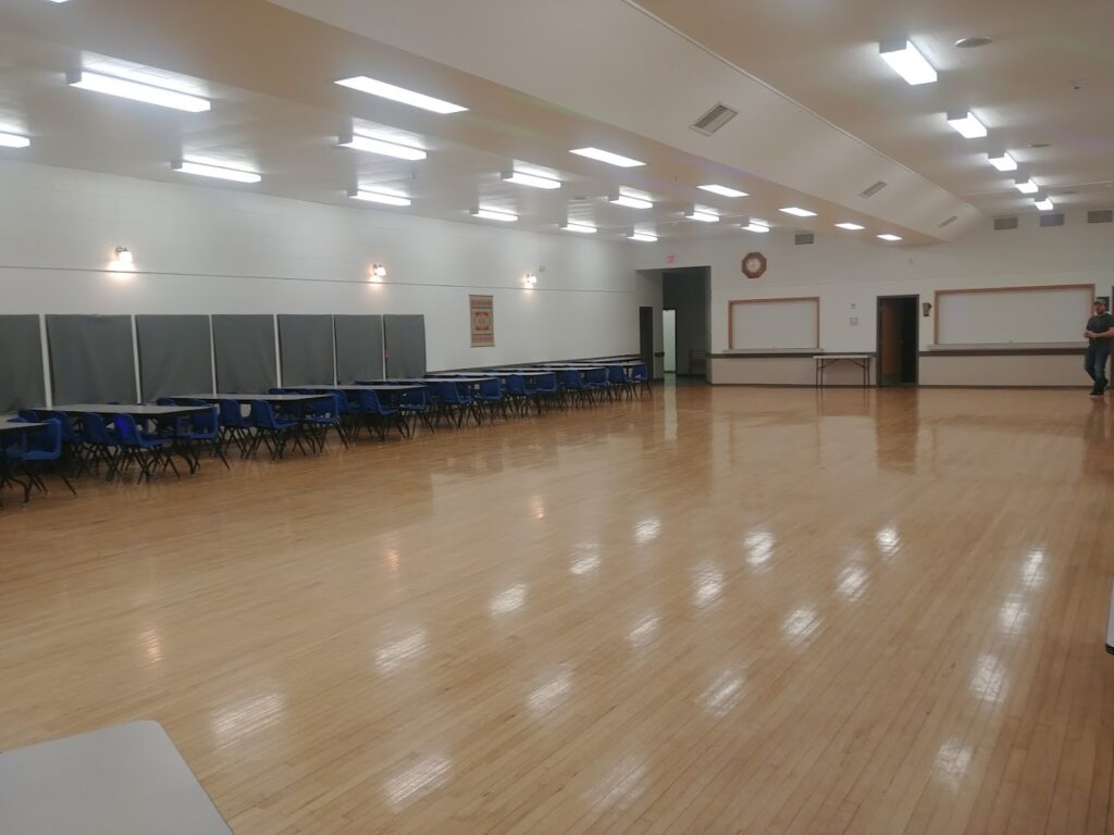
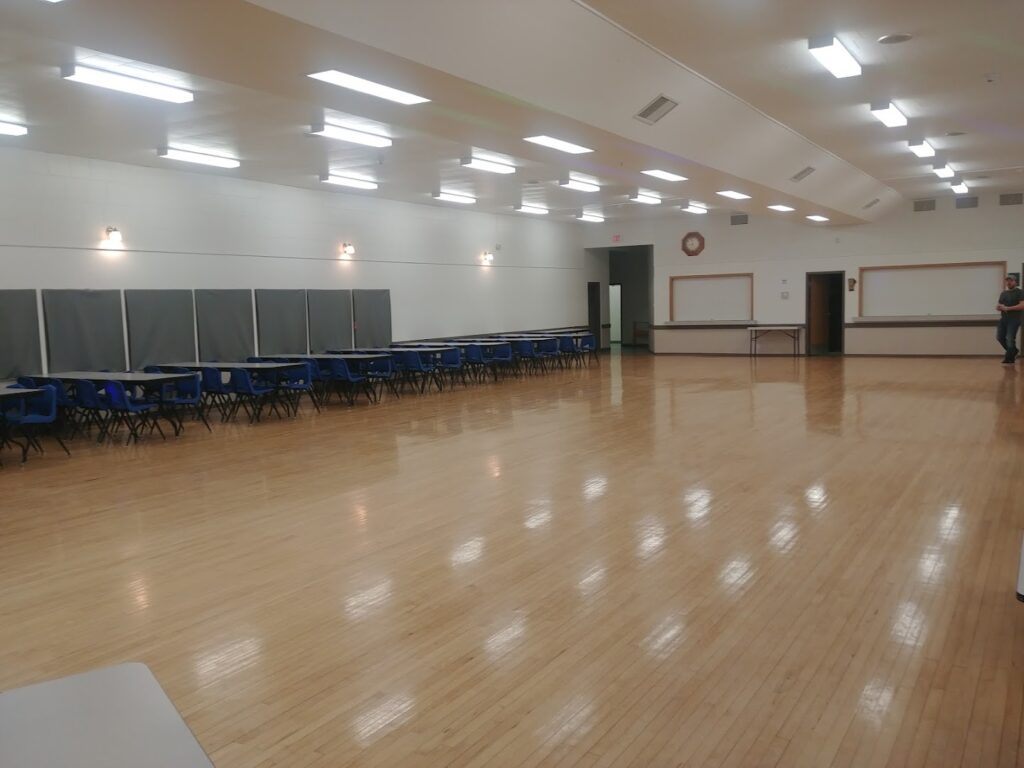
- wall art [468,294,496,349]
